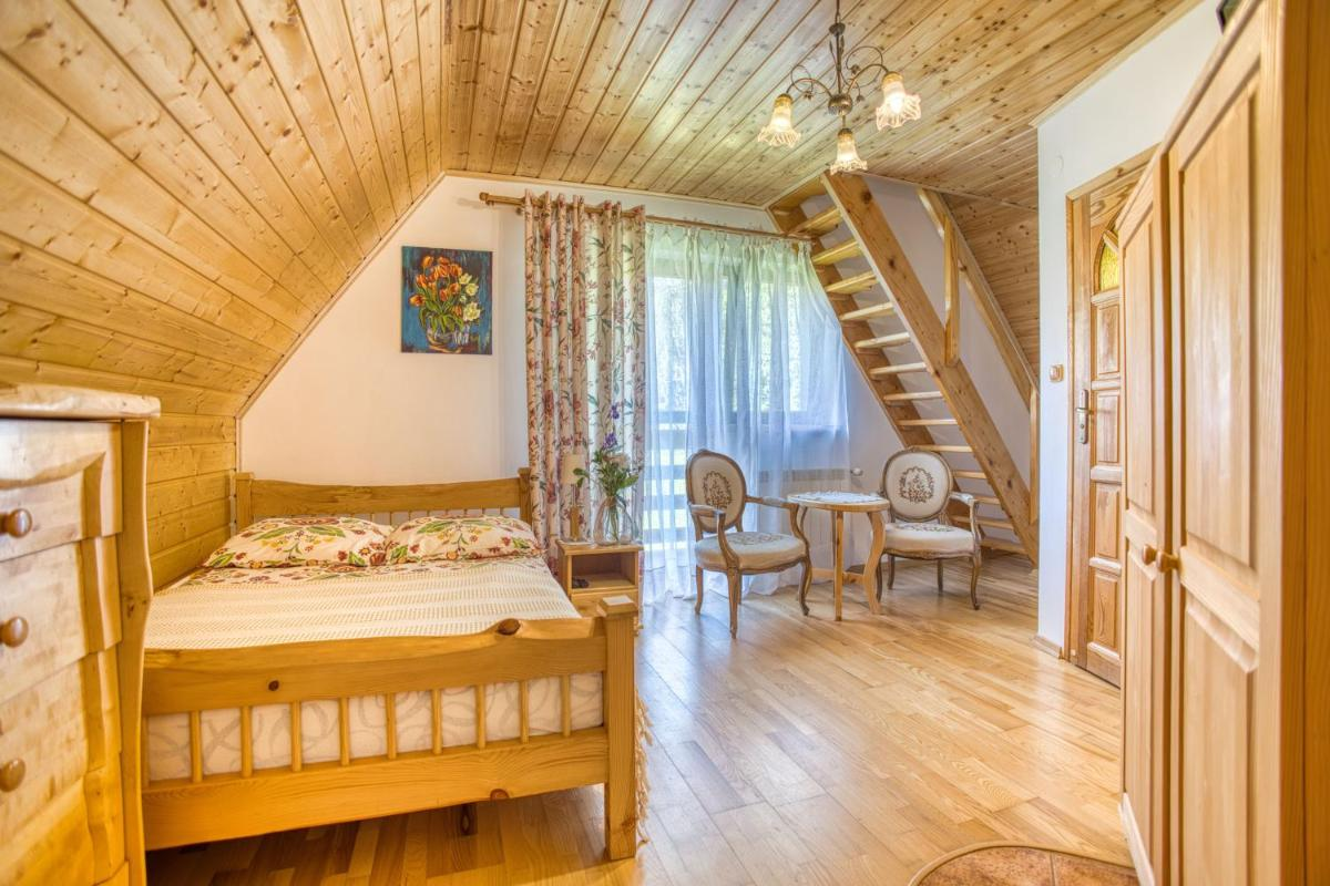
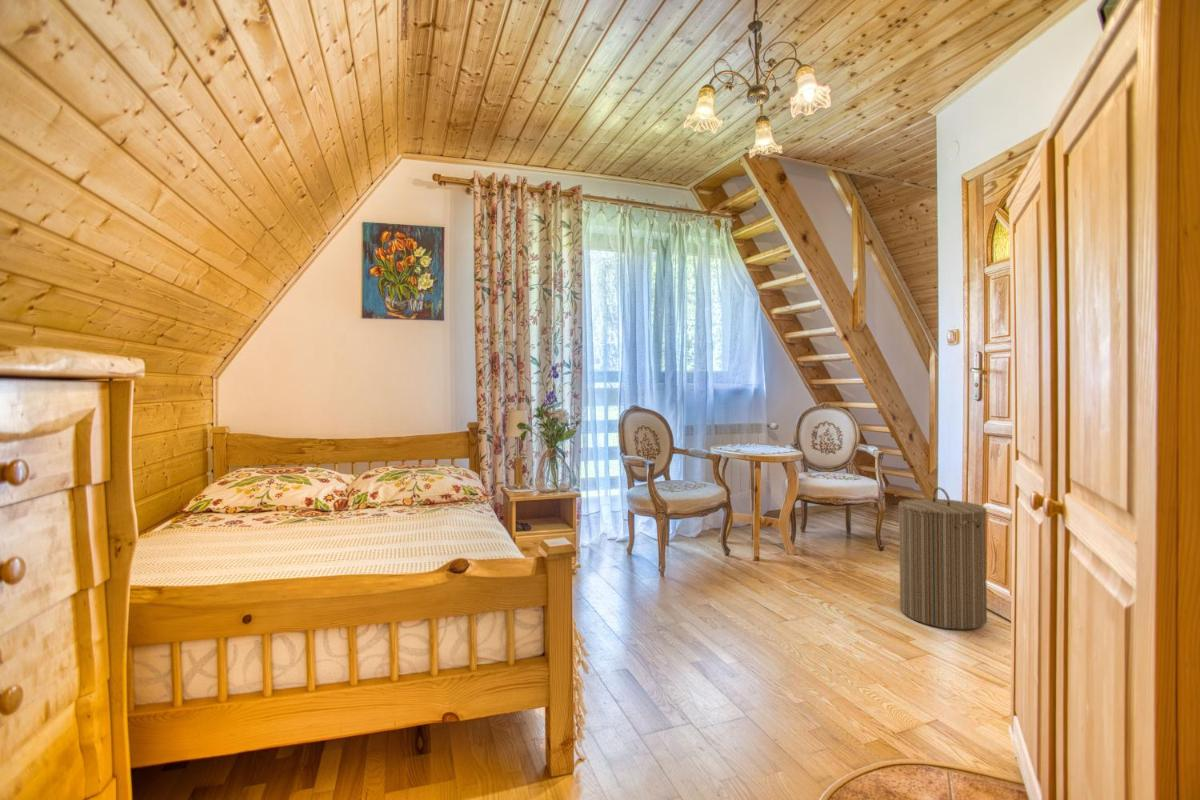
+ laundry hamper [897,486,988,631]
